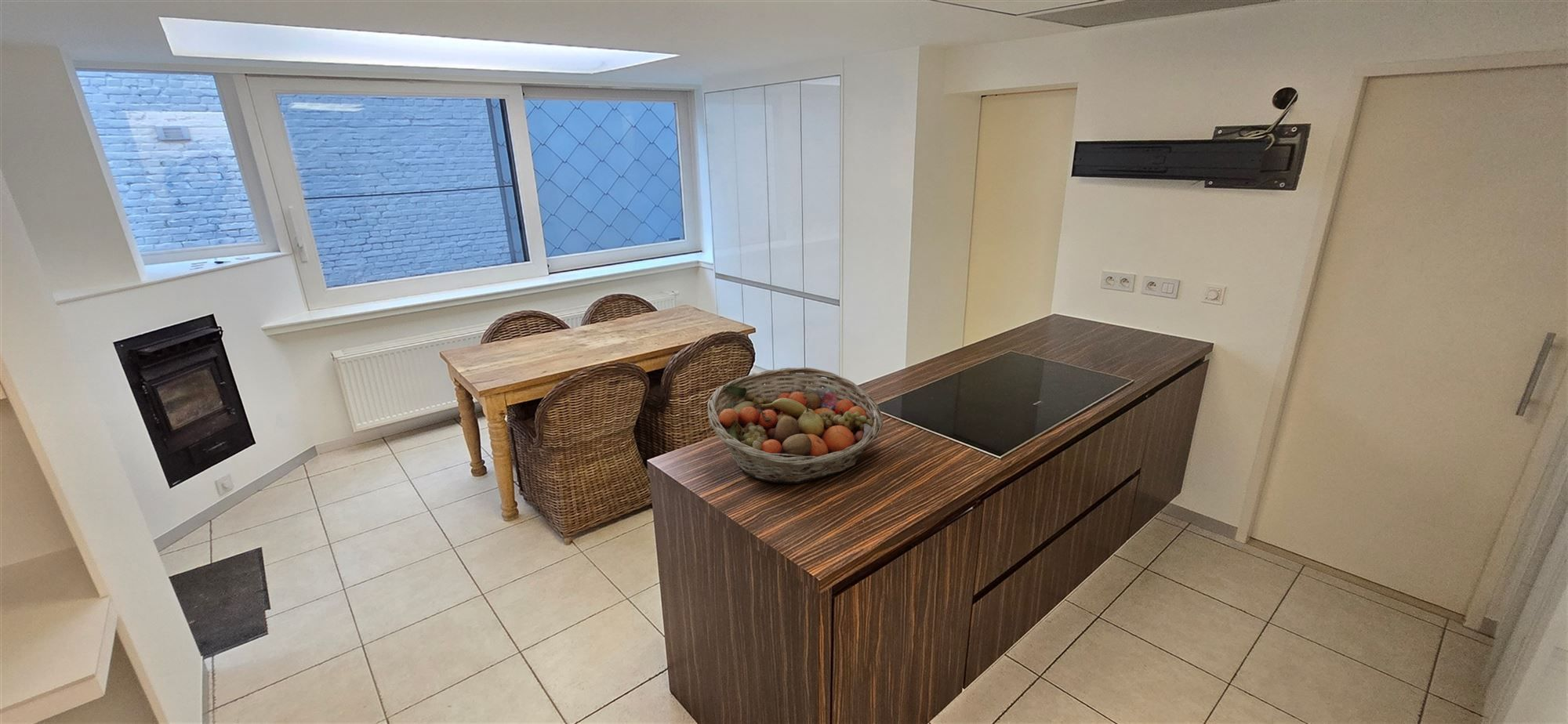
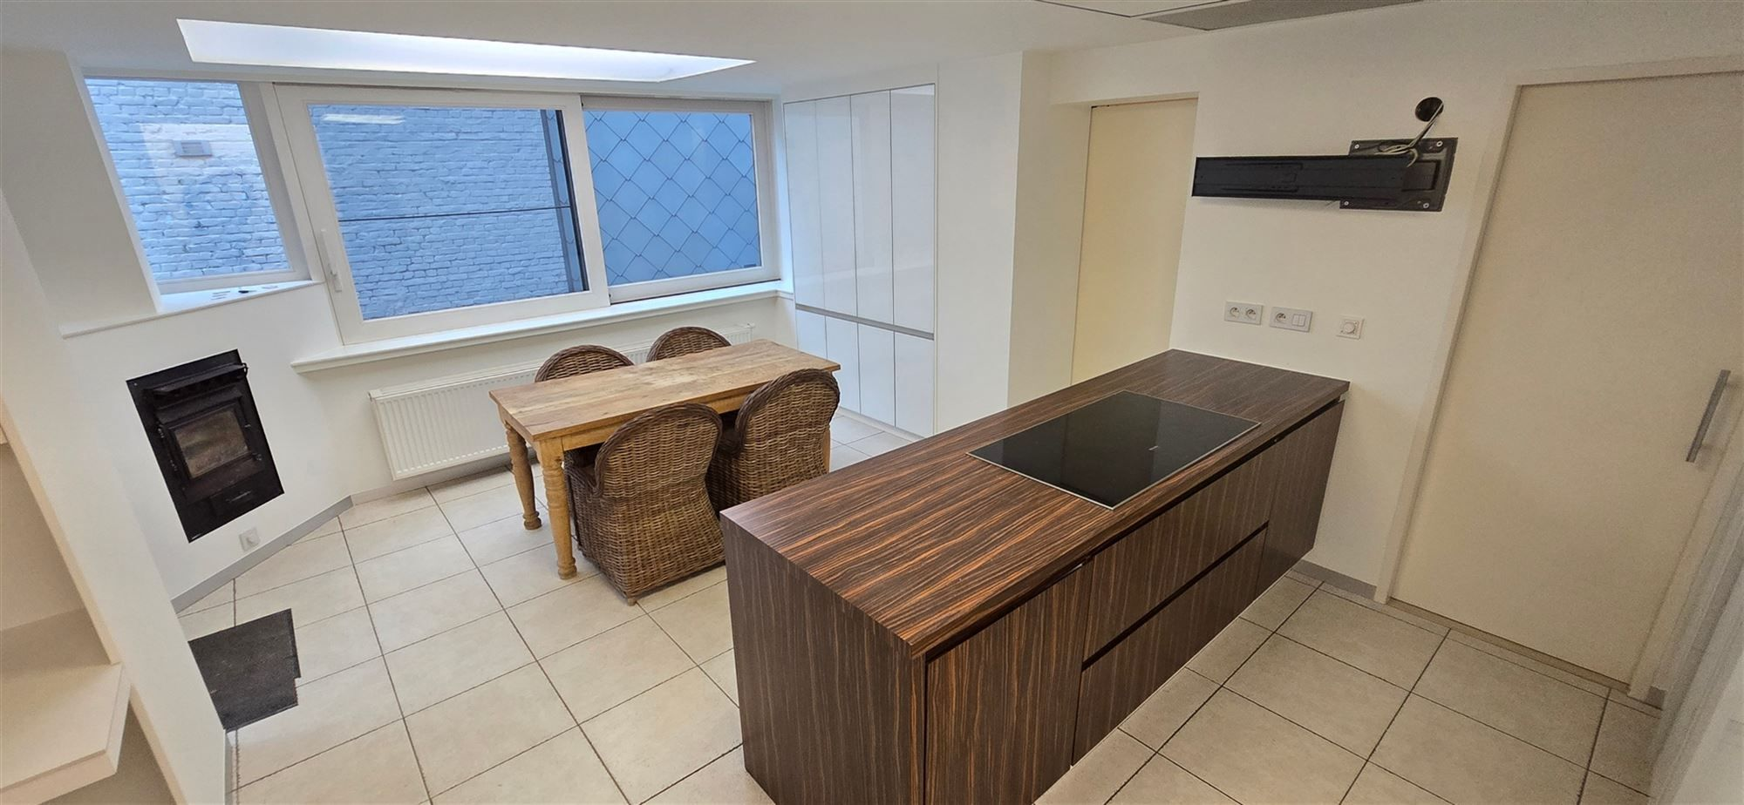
- fruit basket [707,367,884,484]
